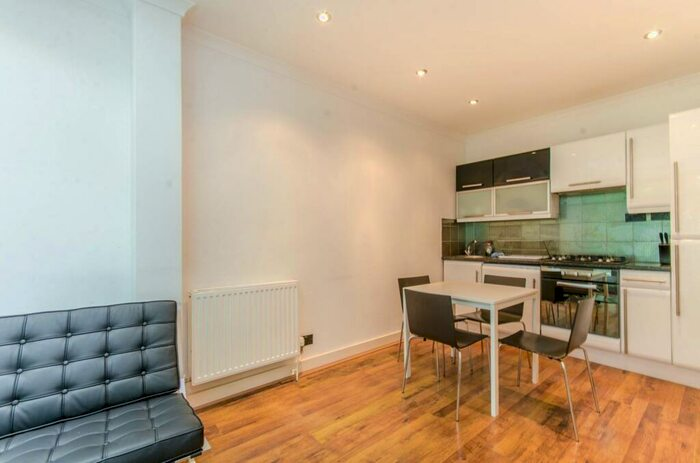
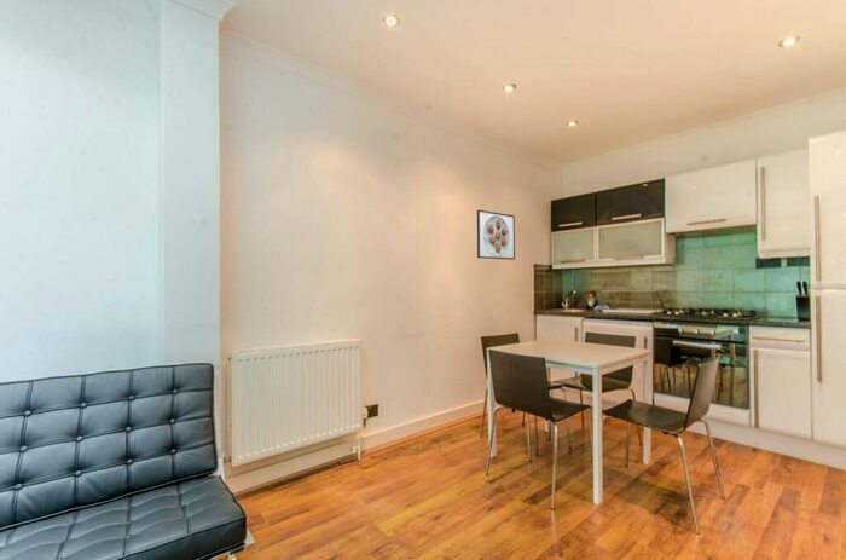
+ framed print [476,209,516,261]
